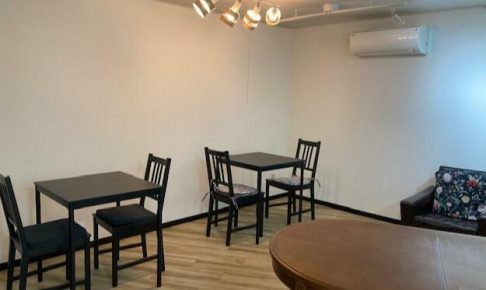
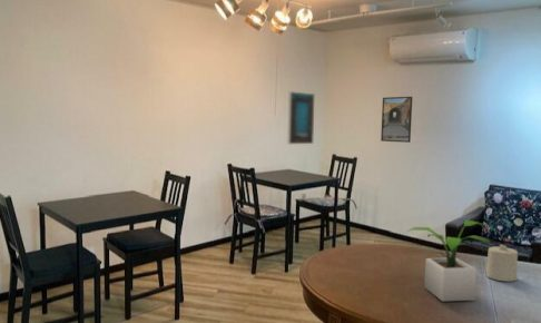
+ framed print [380,96,413,144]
+ potted plant [407,219,493,303]
+ candle [485,243,519,283]
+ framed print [286,90,316,145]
